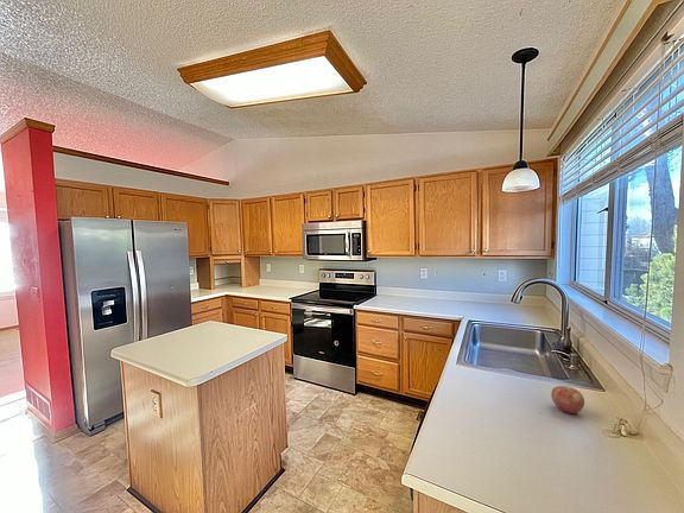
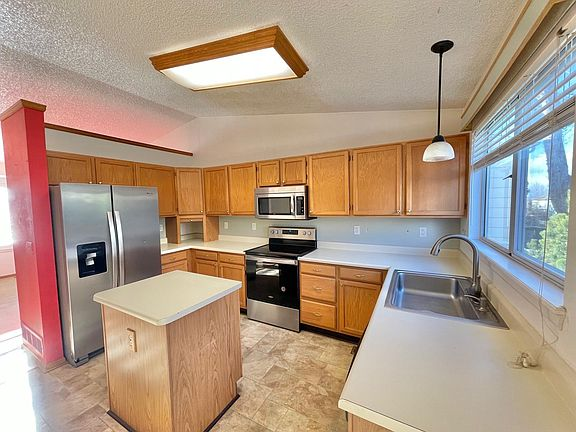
- apple [550,385,585,414]
